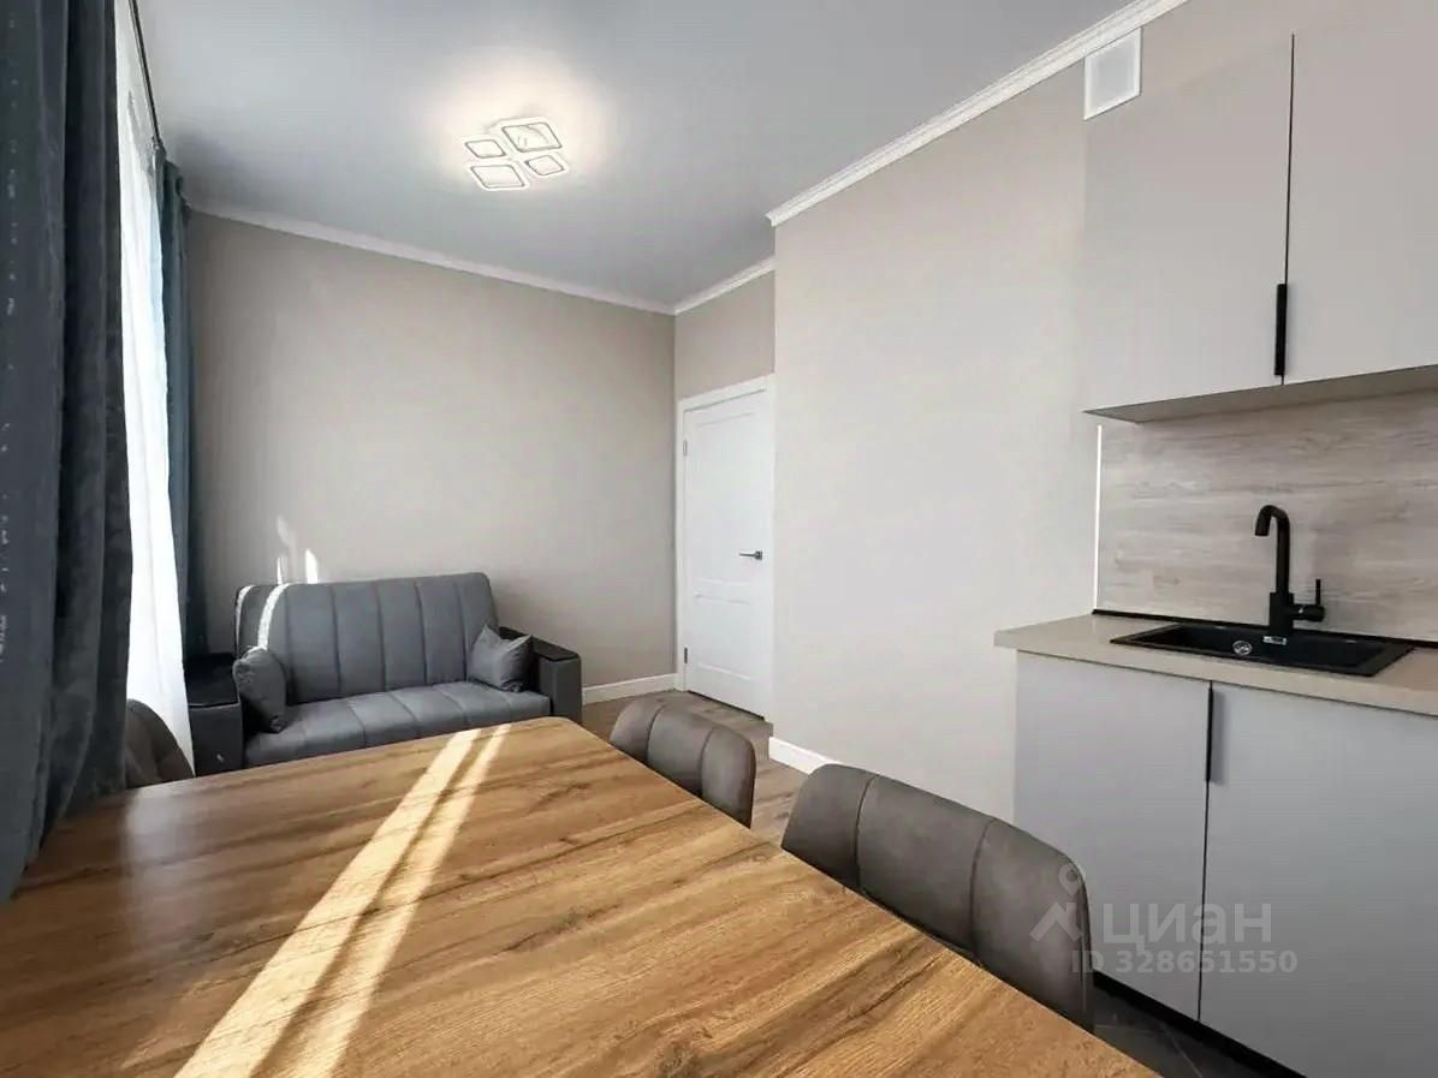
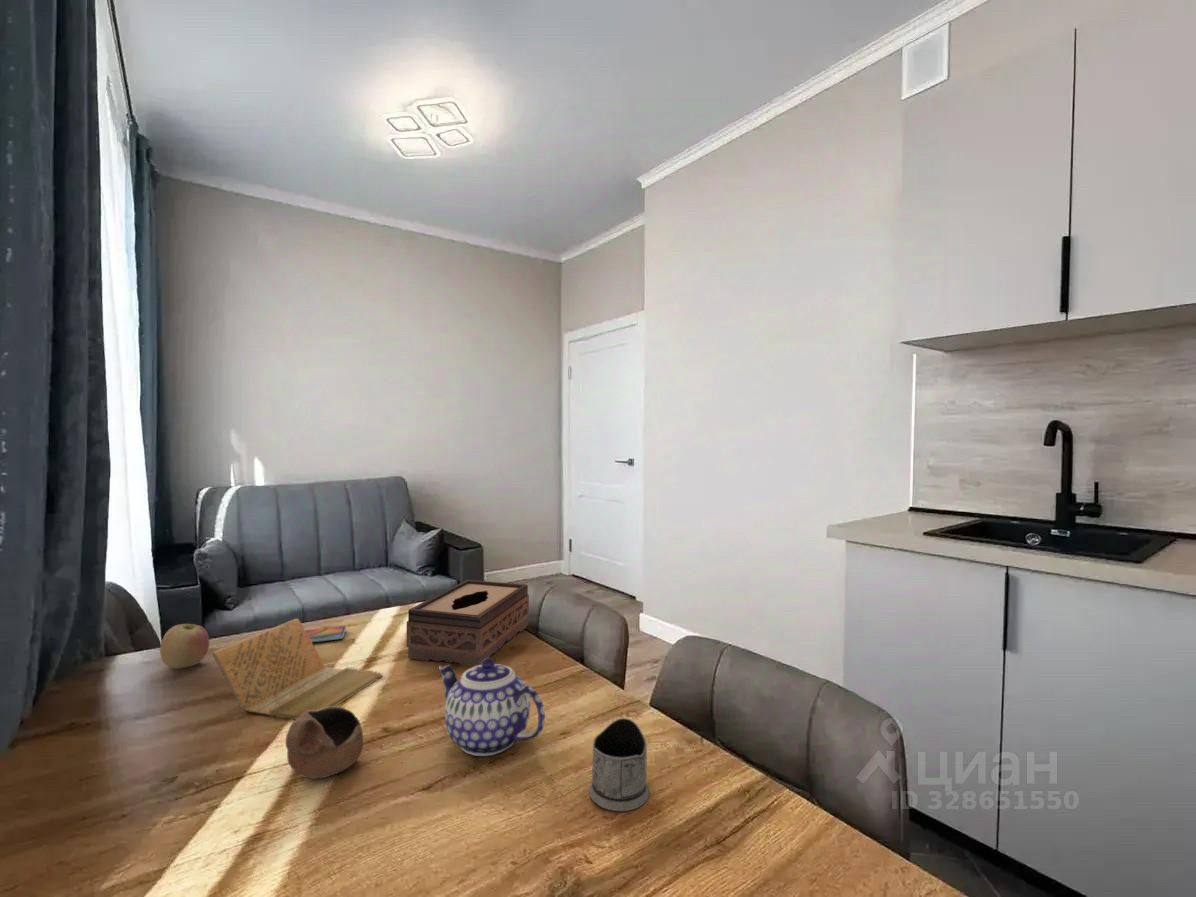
+ cup [284,706,364,779]
+ apple [159,623,210,670]
+ teapot [438,657,546,757]
+ tea glass holder [588,717,650,812]
+ smartphone [305,625,347,643]
+ notepad [211,618,384,721]
+ tissue box [406,579,530,667]
